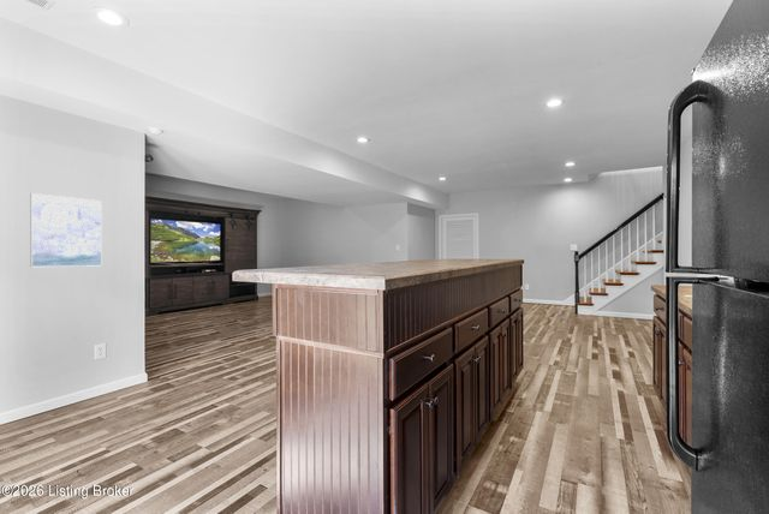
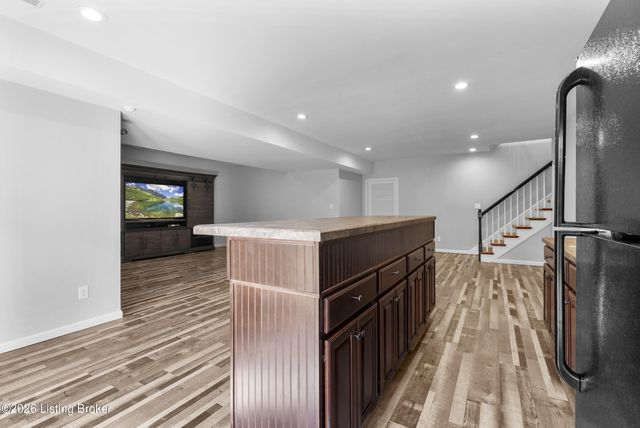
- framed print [29,192,103,268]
